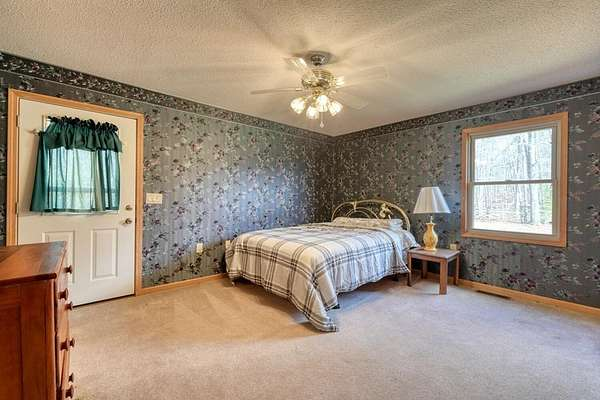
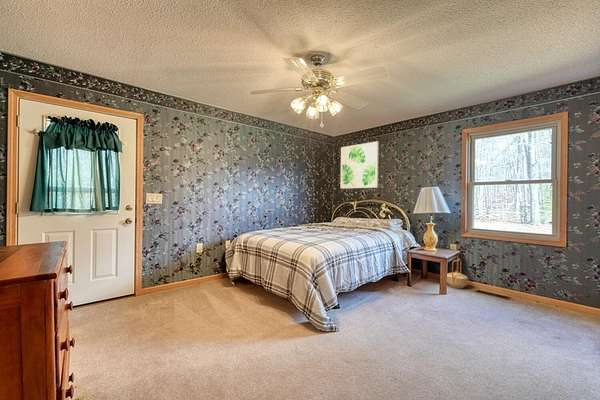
+ basket [446,258,469,290]
+ wall art [340,140,379,189]
